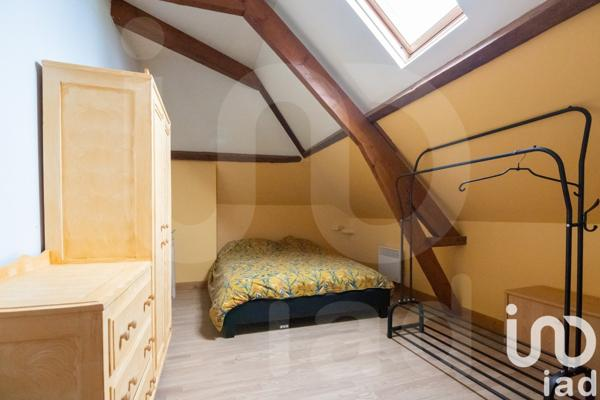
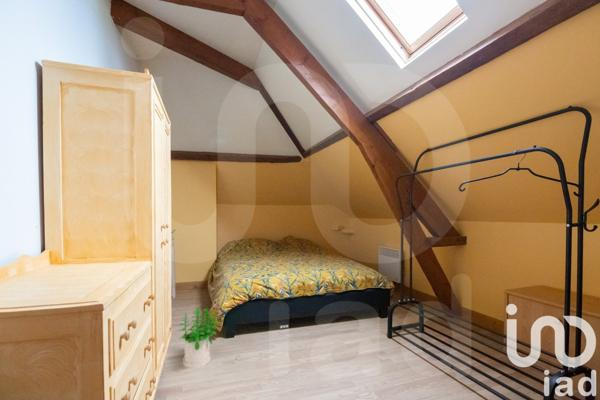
+ potted plant [178,307,221,369]
